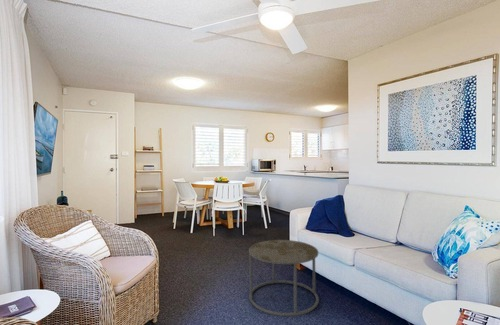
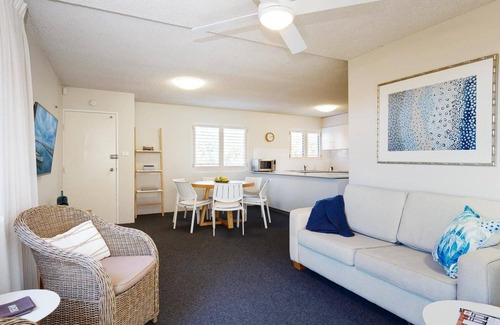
- side table [248,239,320,318]
